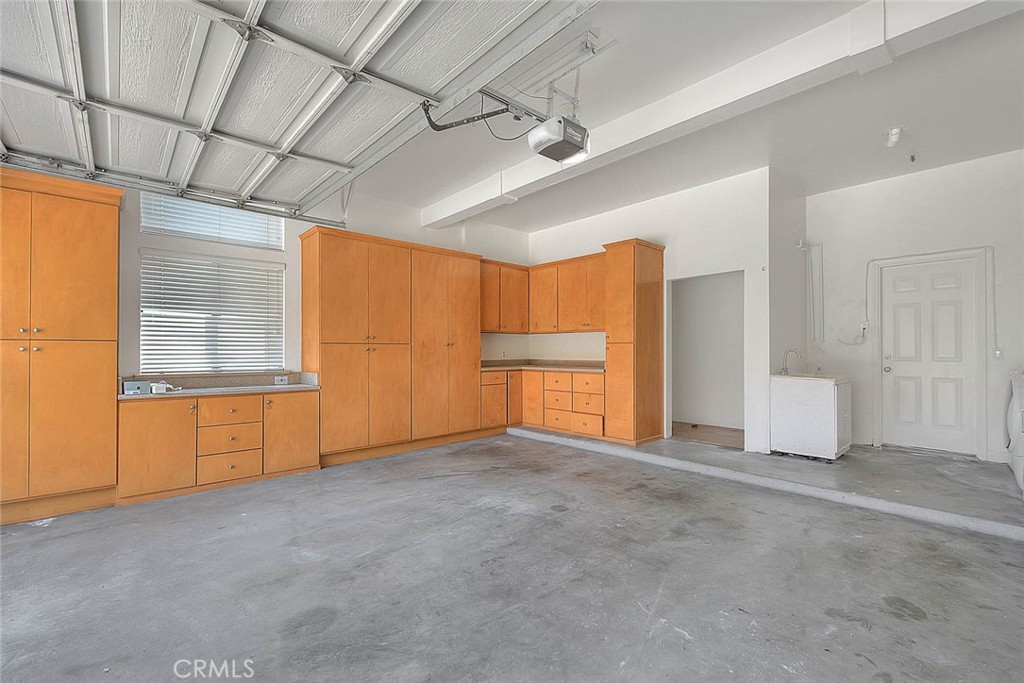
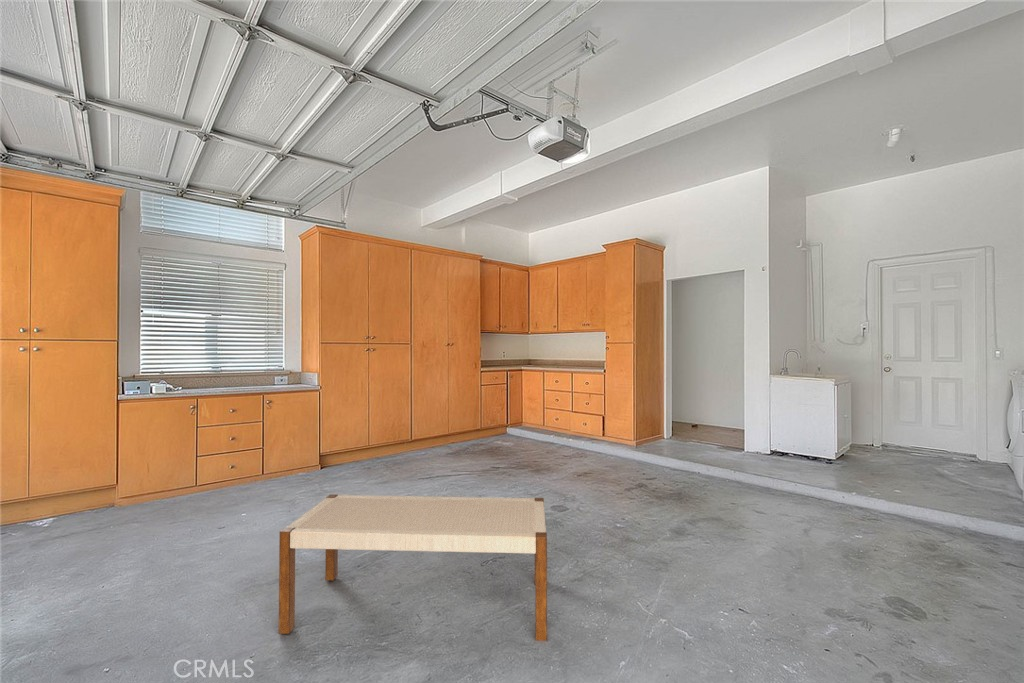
+ bench [278,493,548,642]
